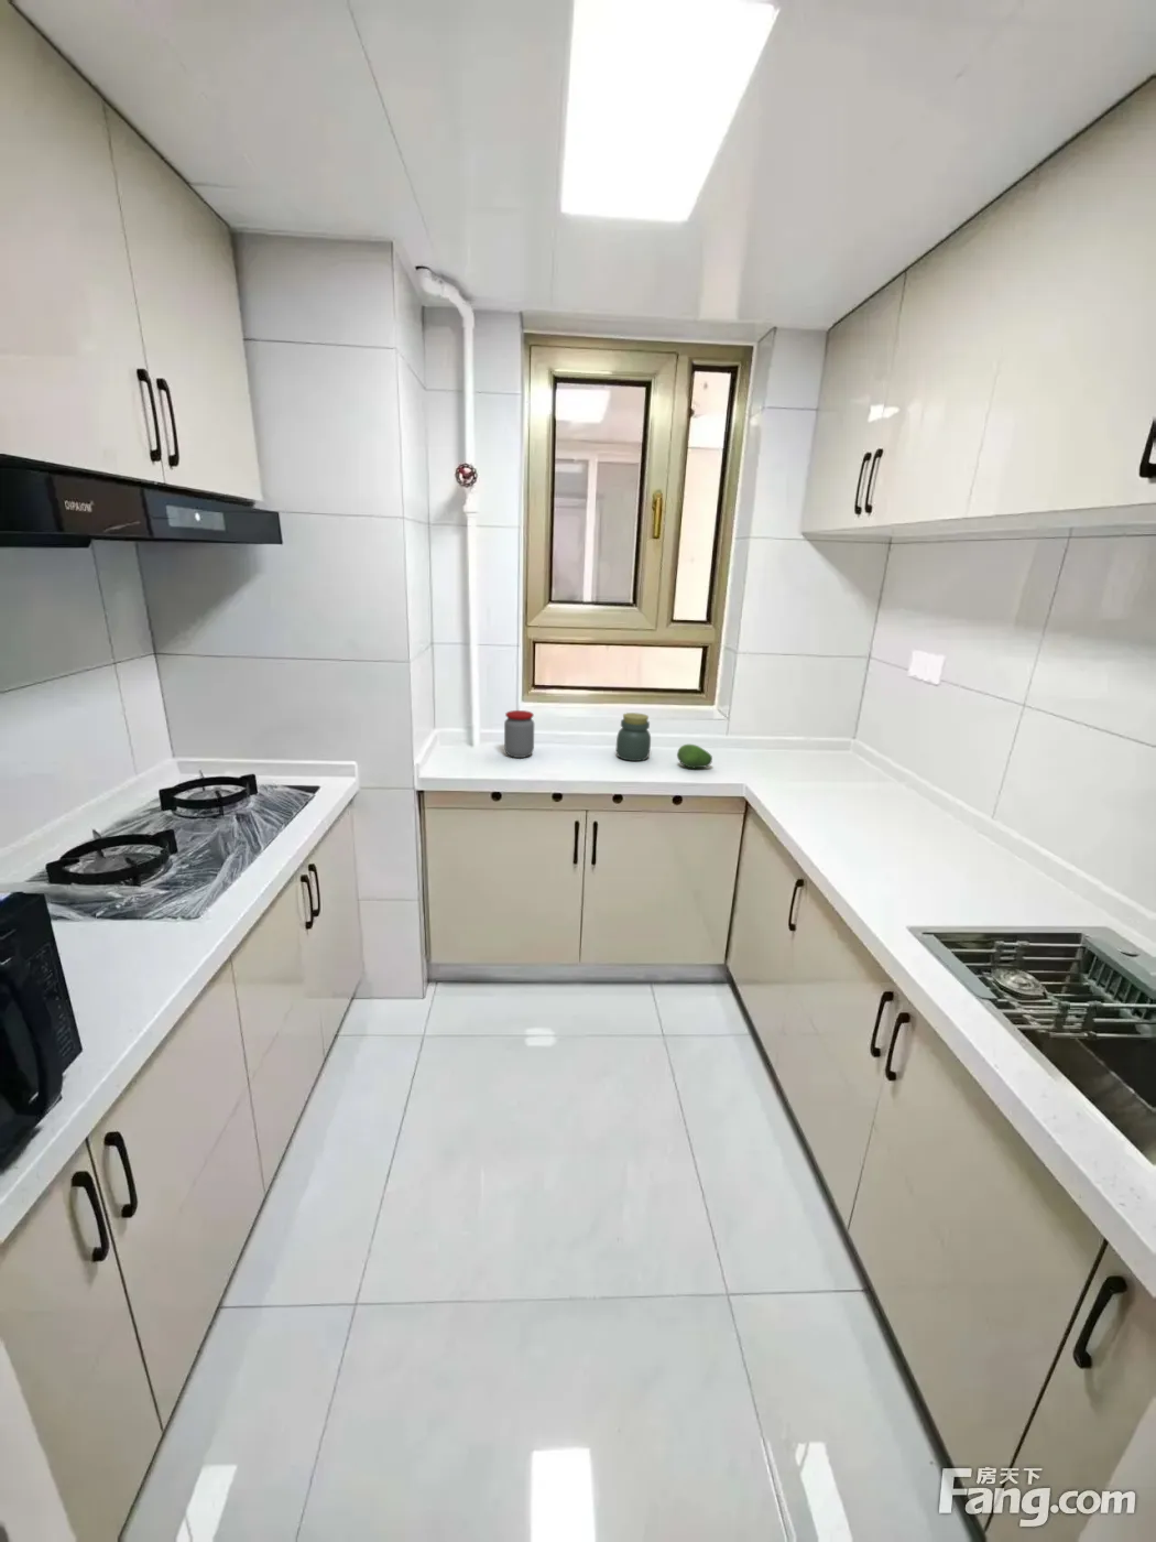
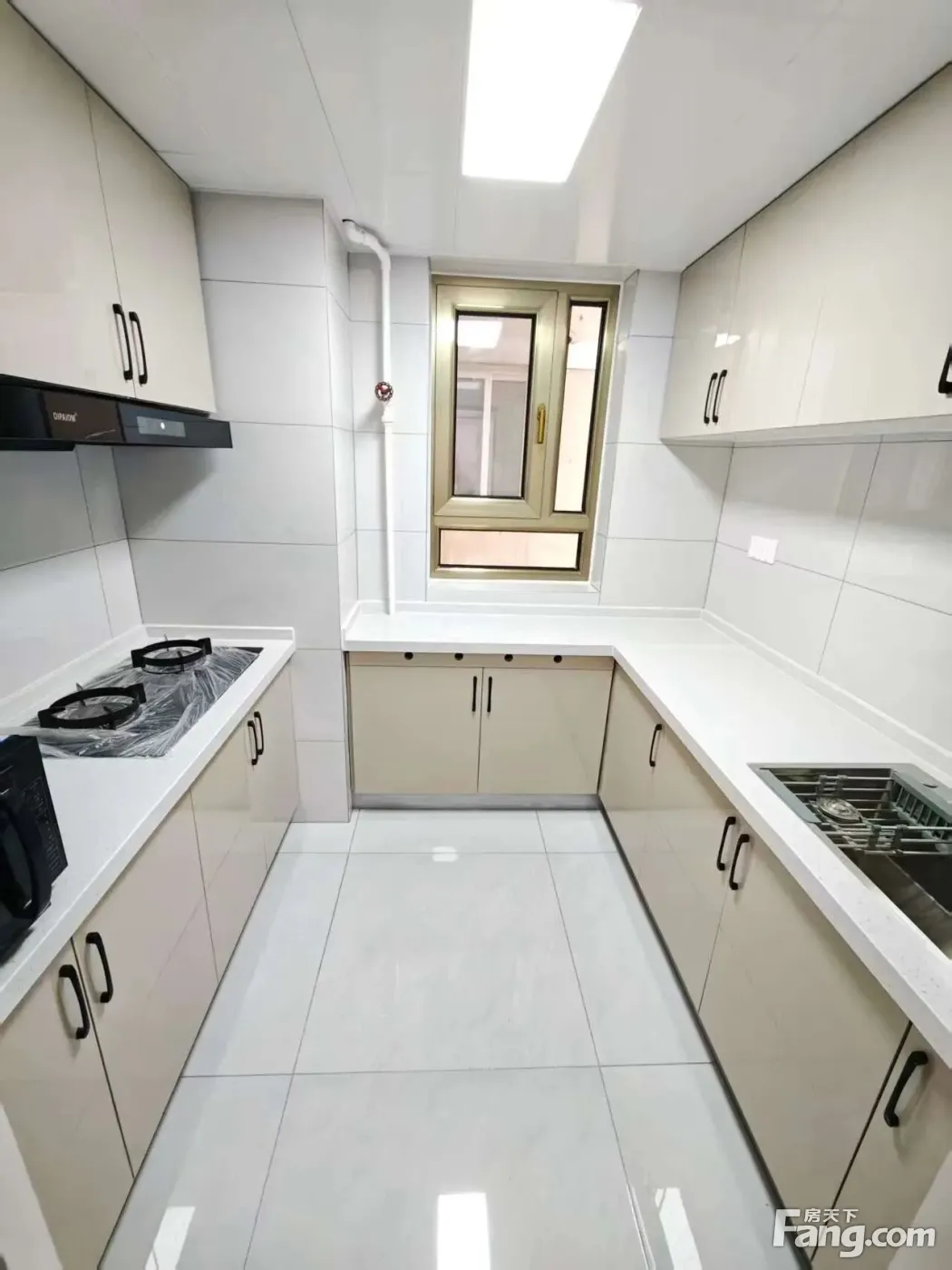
- fruit [676,743,714,769]
- jar [616,712,652,763]
- jar [503,709,536,759]
